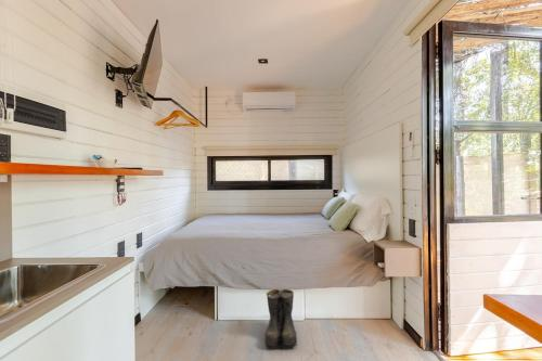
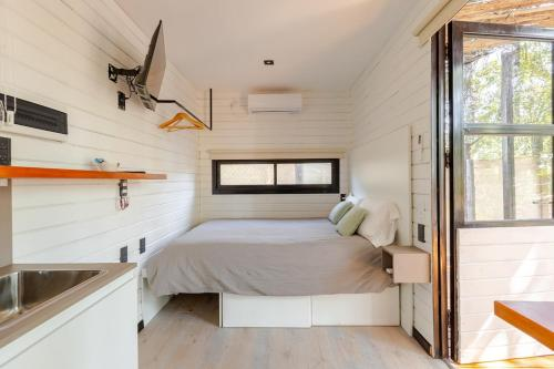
- boots [263,288,298,350]
